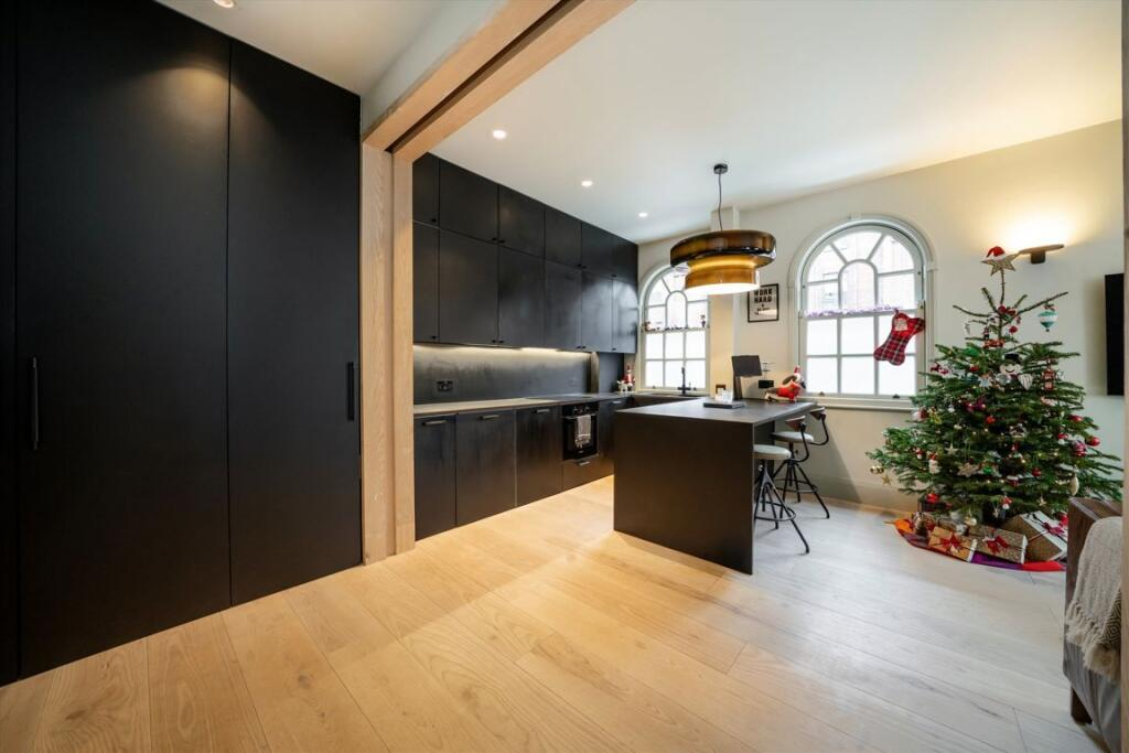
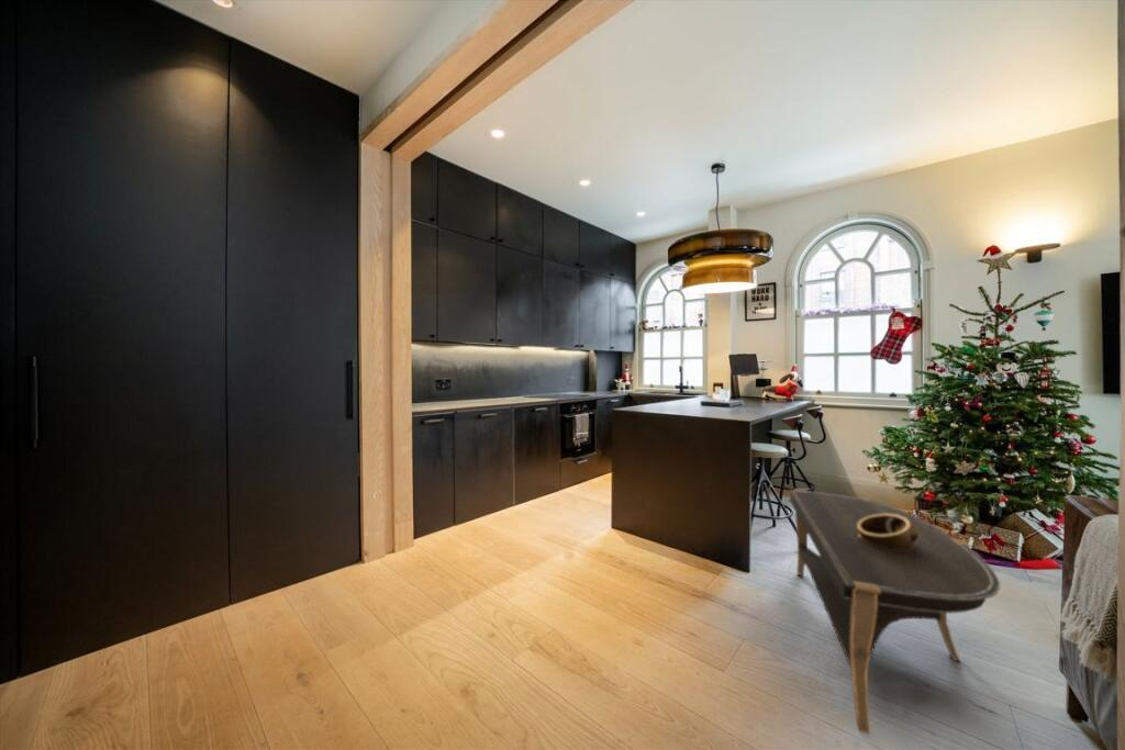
+ coffee table [789,489,1001,736]
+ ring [857,514,917,552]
